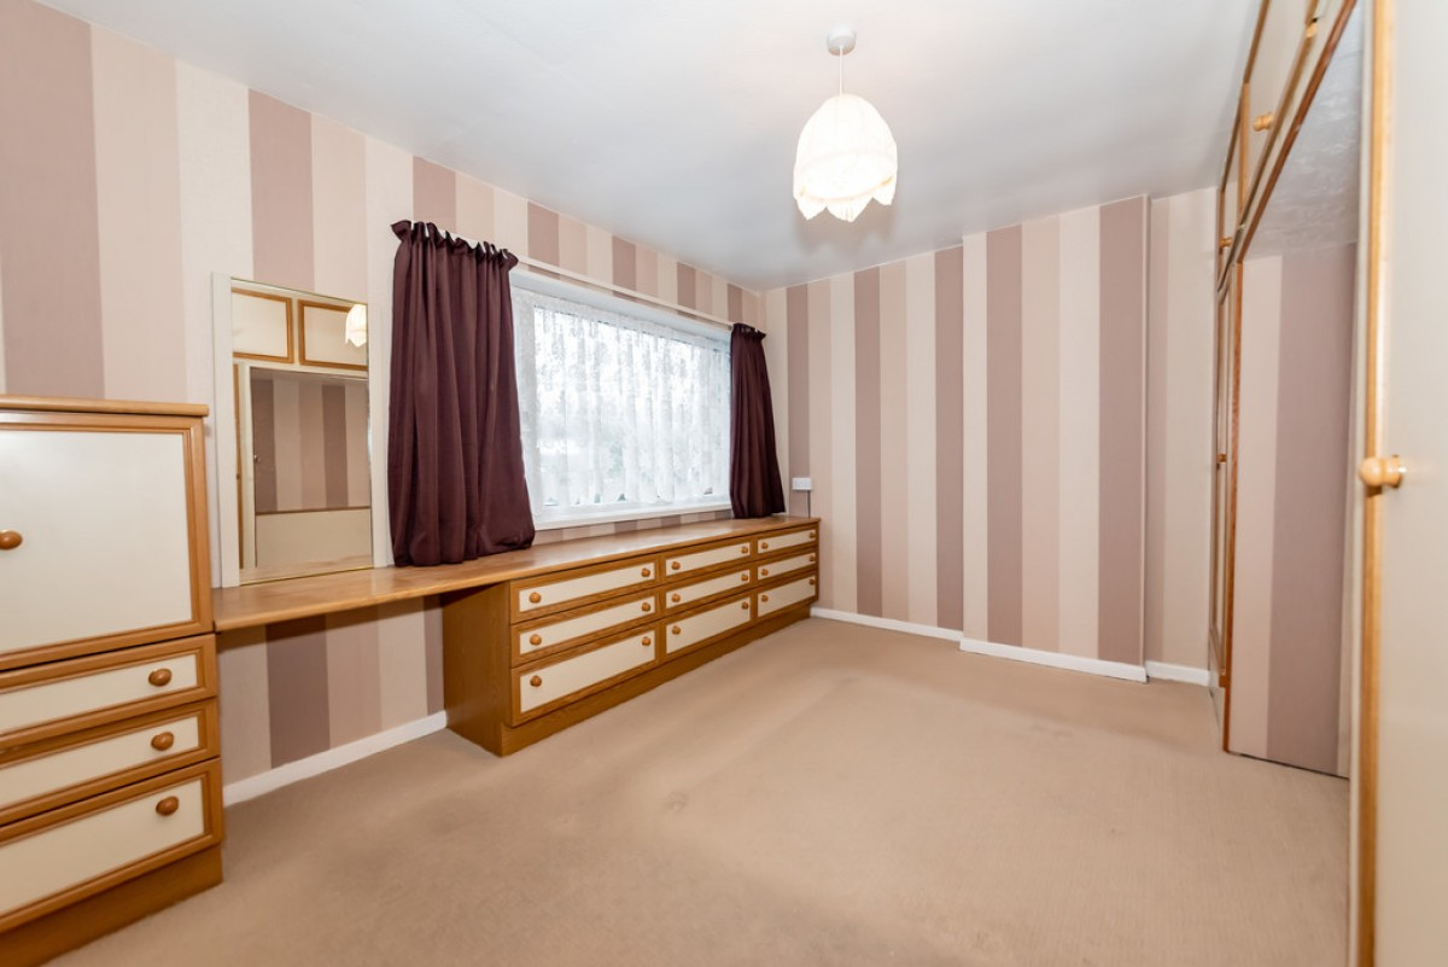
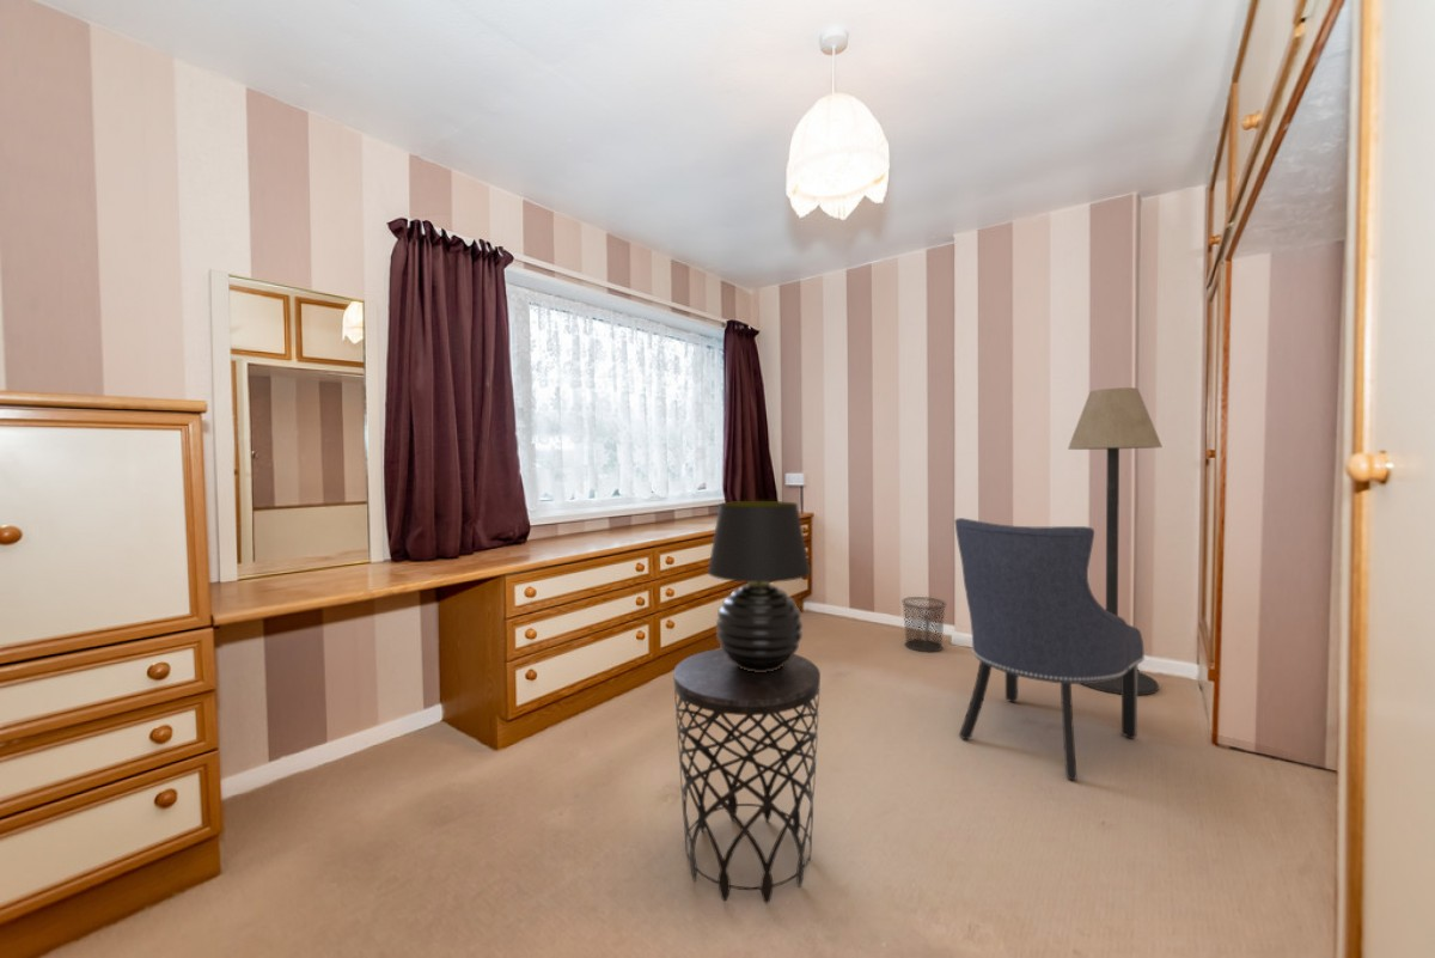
+ table lamp [707,500,812,672]
+ waste bin [900,596,947,653]
+ chair [953,517,1146,781]
+ floor lamp [1067,386,1164,696]
+ side table [672,647,822,904]
